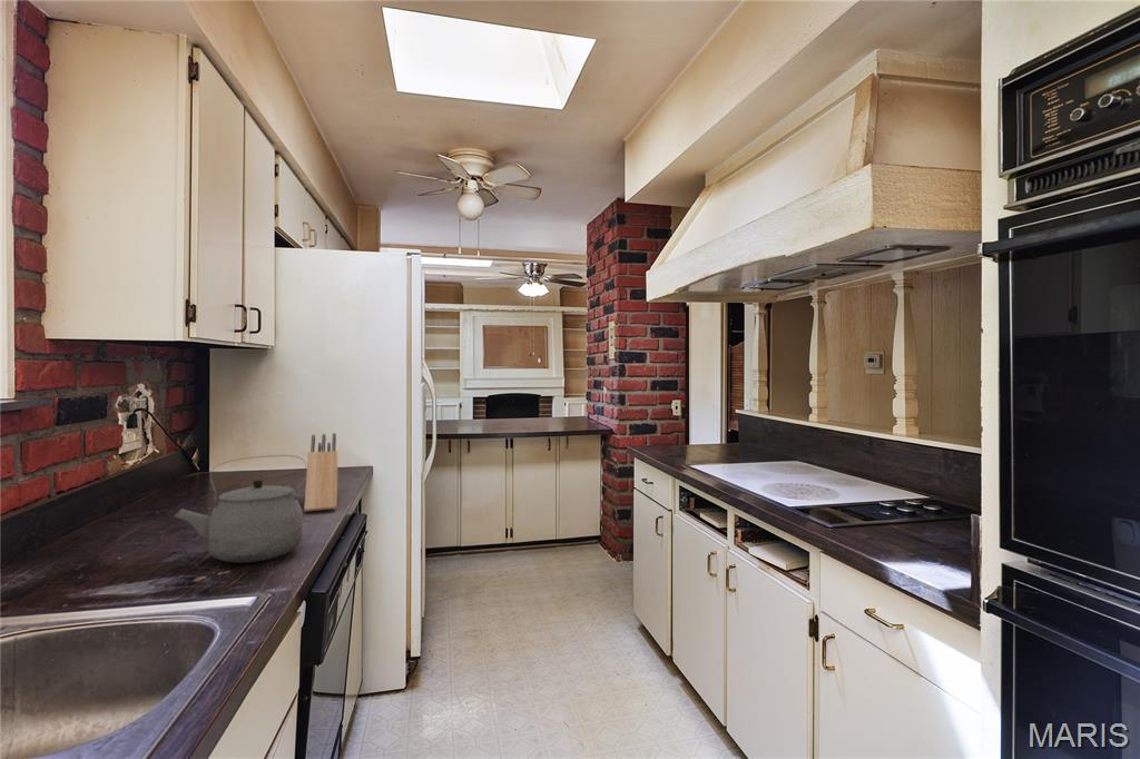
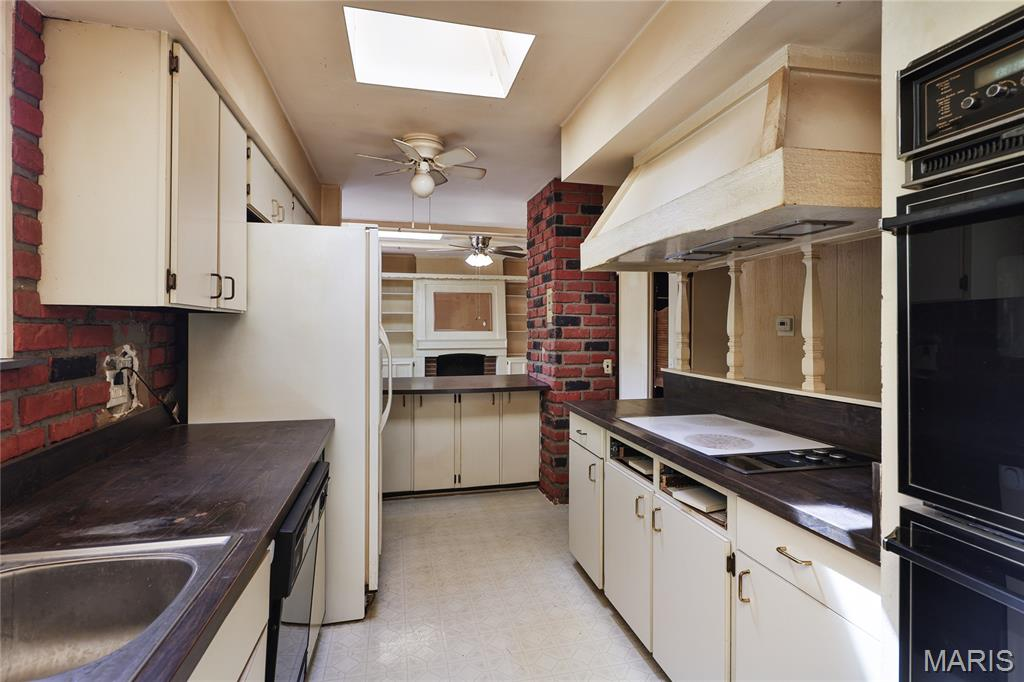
- tea kettle [173,454,307,563]
- knife block [303,432,338,513]
